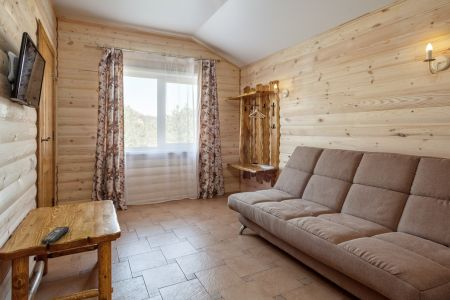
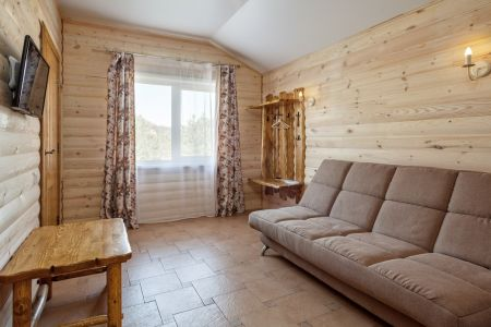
- remote control [40,226,70,245]
